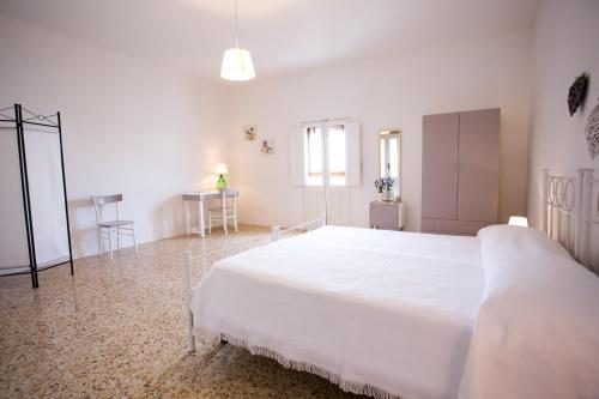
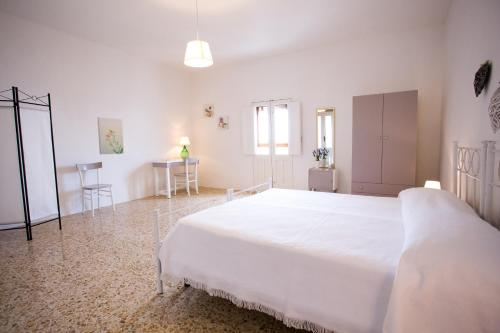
+ wall art [96,116,125,155]
